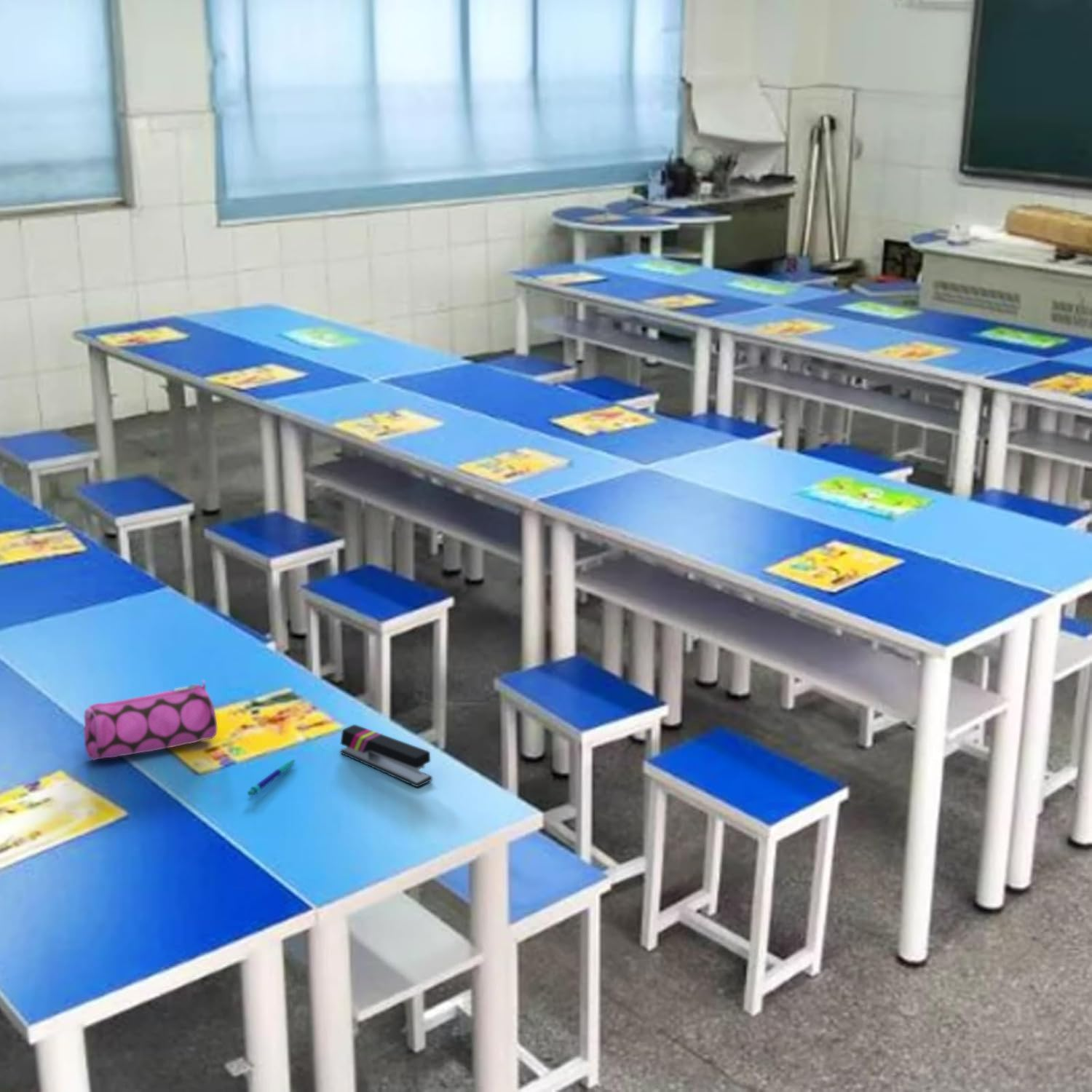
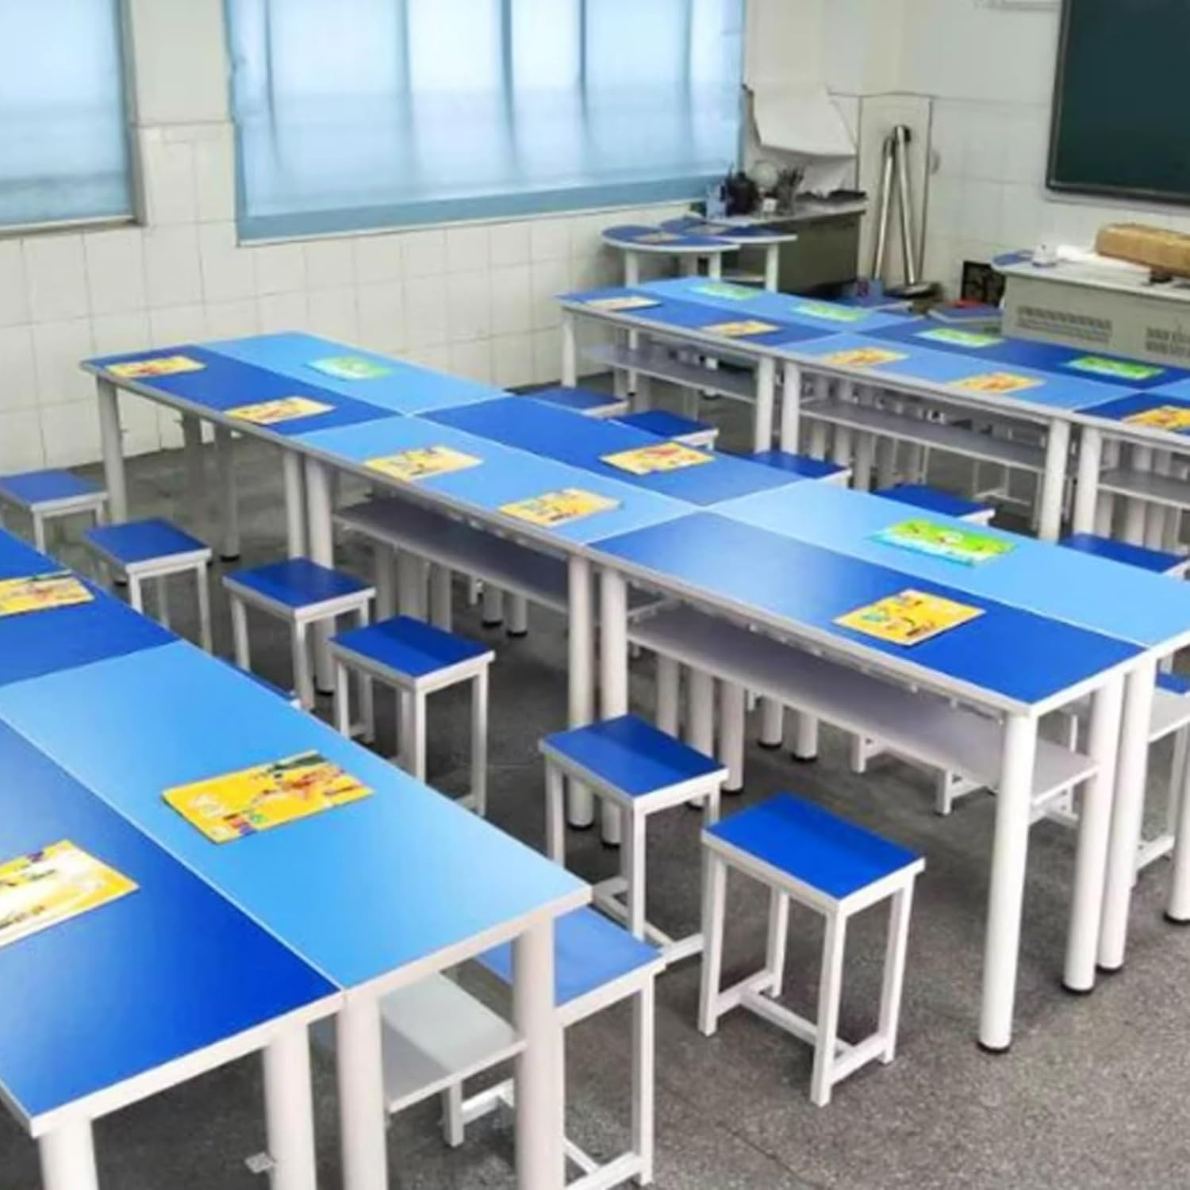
- stapler [340,724,433,788]
- pen [247,759,296,797]
- pencil case [83,679,218,761]
